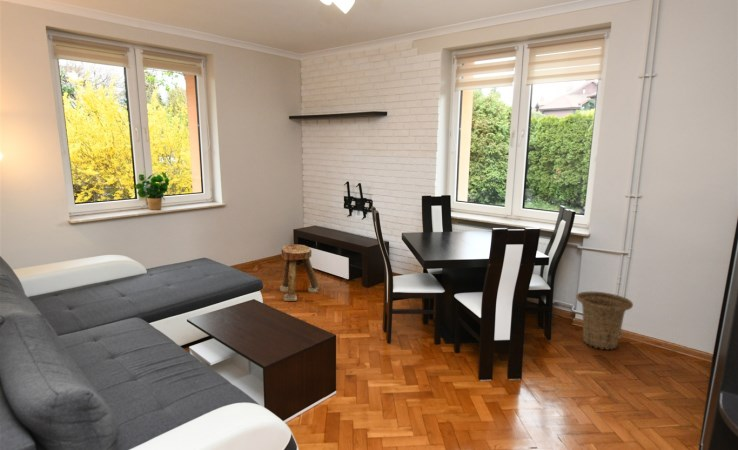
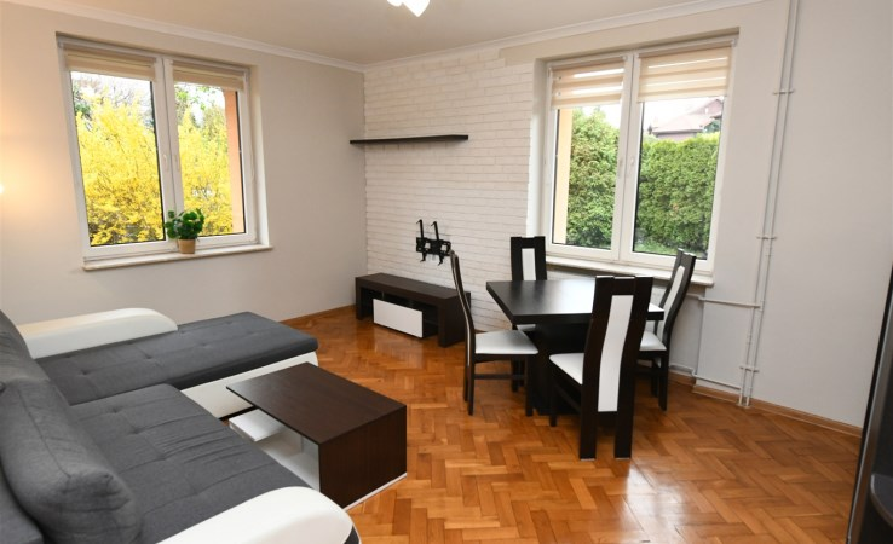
- stool [279,244,320,302]
- basket [575,291,634,351]
